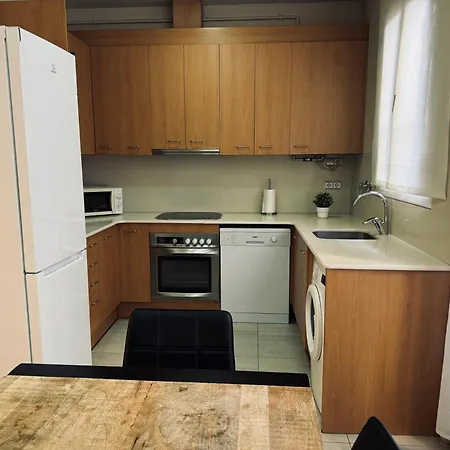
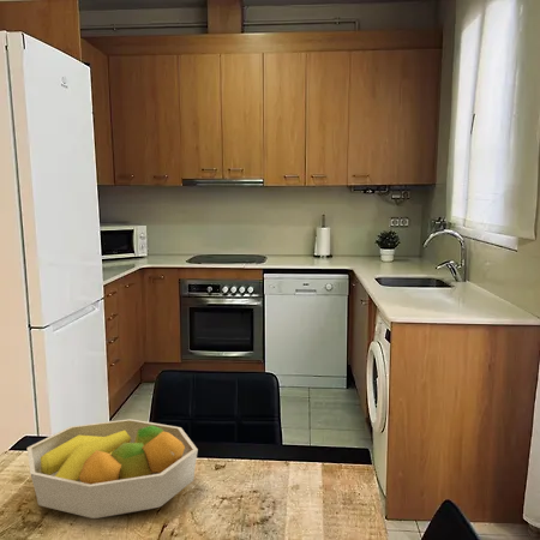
+ fruit bowl [26,418,199,520]
